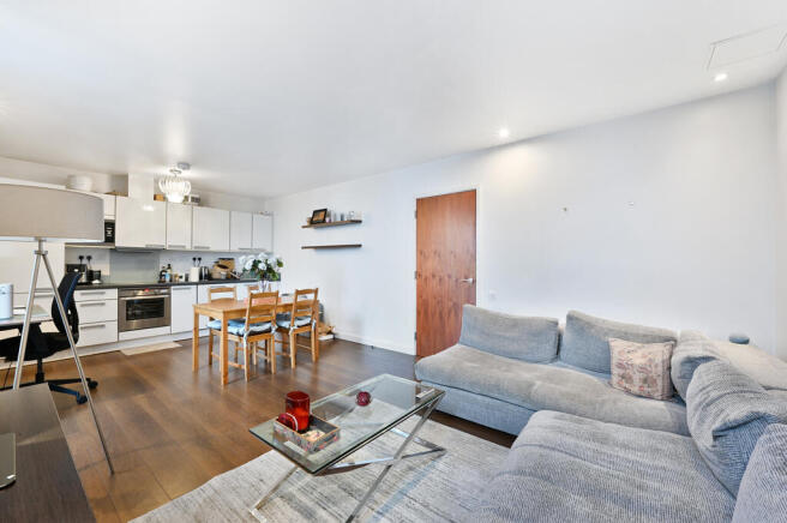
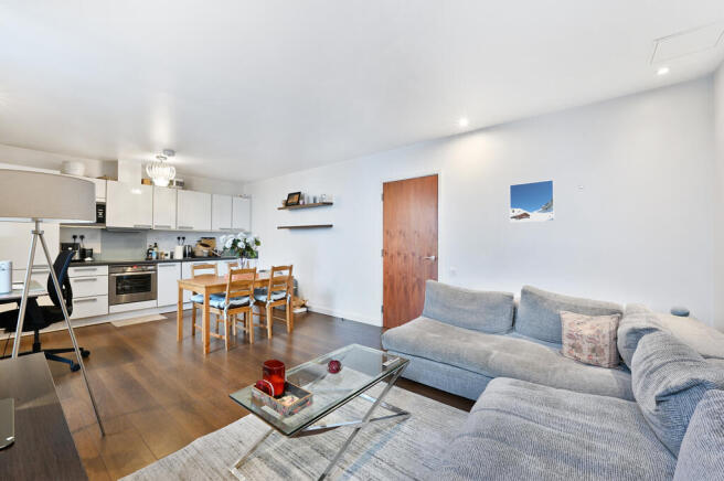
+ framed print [509,179,555,224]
